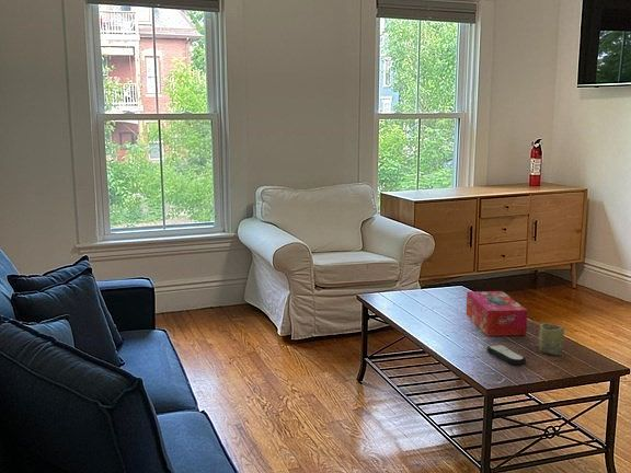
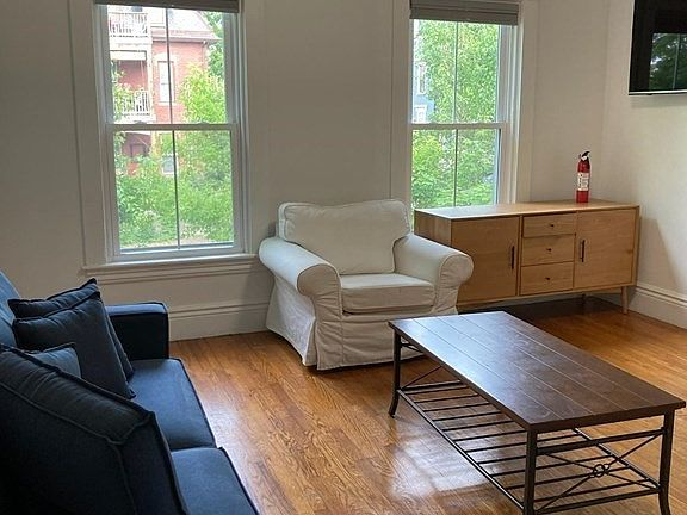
- tissue box [466,290,528,337]
- remote control [486,344,527,366]
- cup [538,322,565,356]
